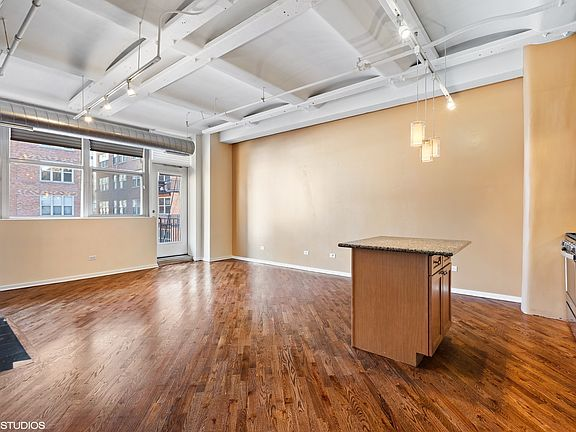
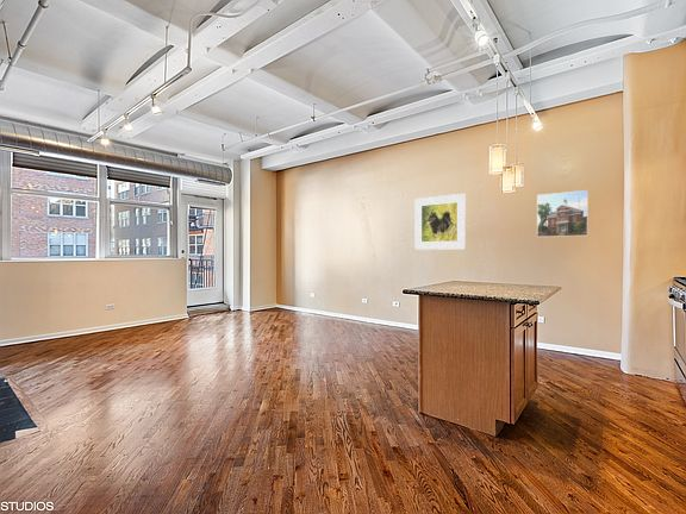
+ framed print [536,189,590,238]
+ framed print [413,193,467,251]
